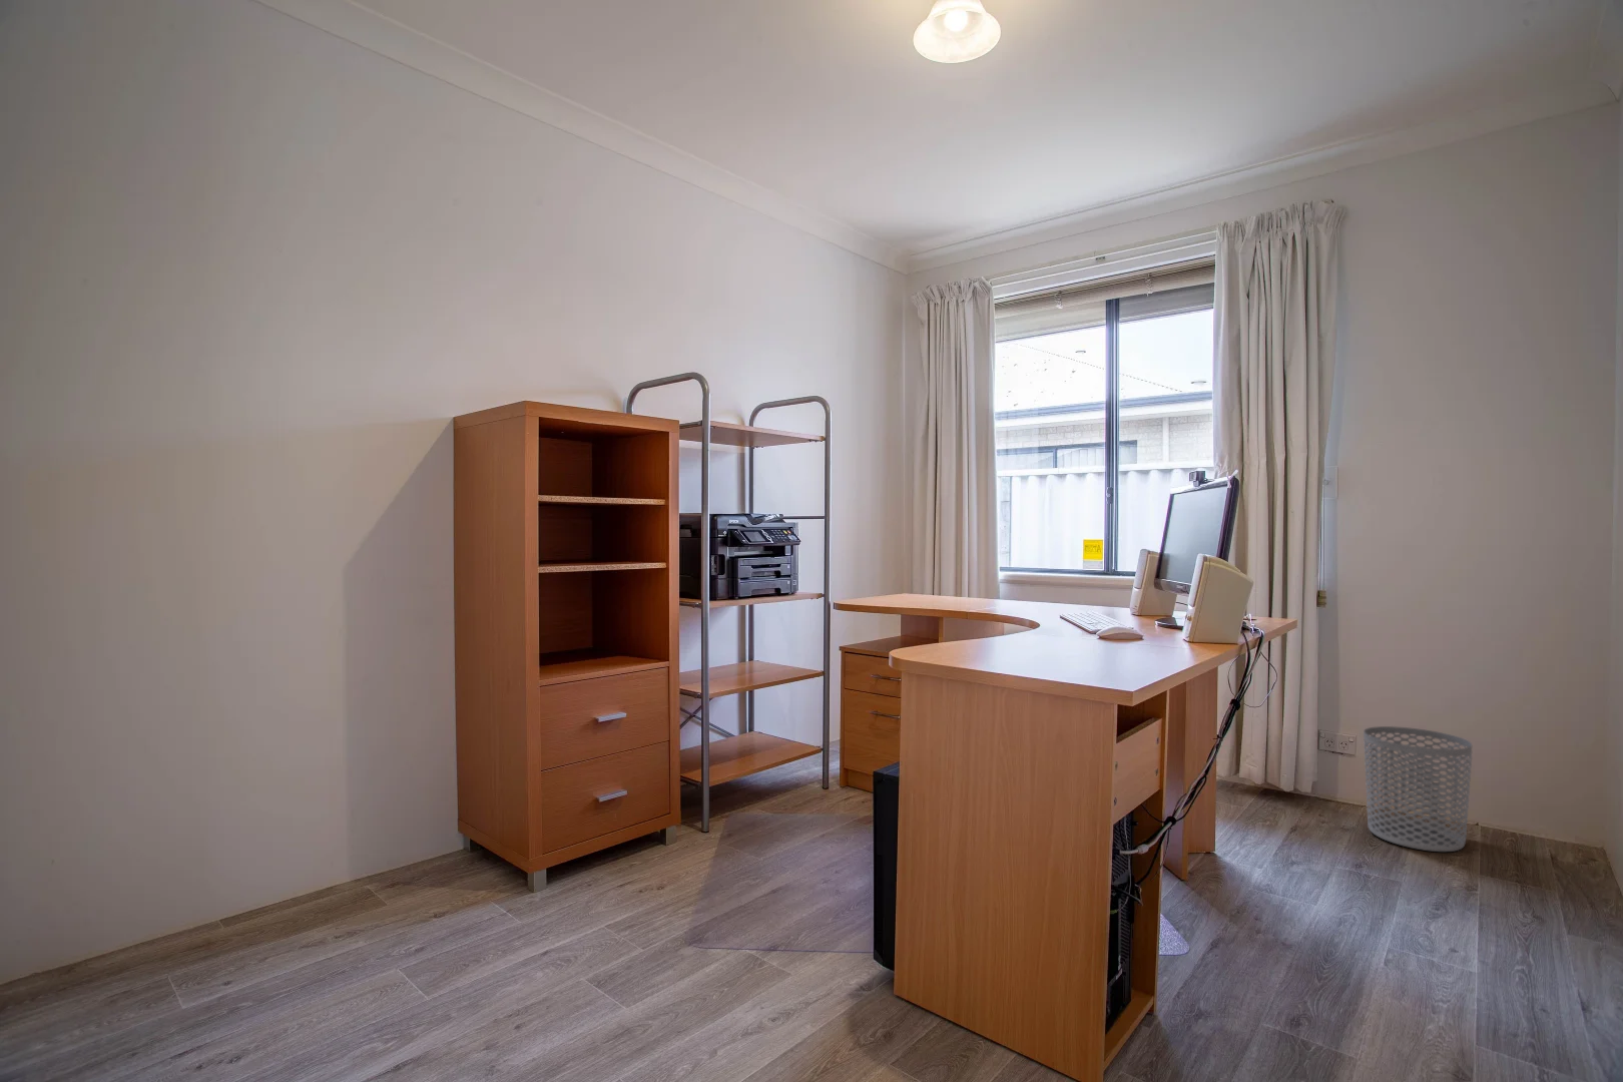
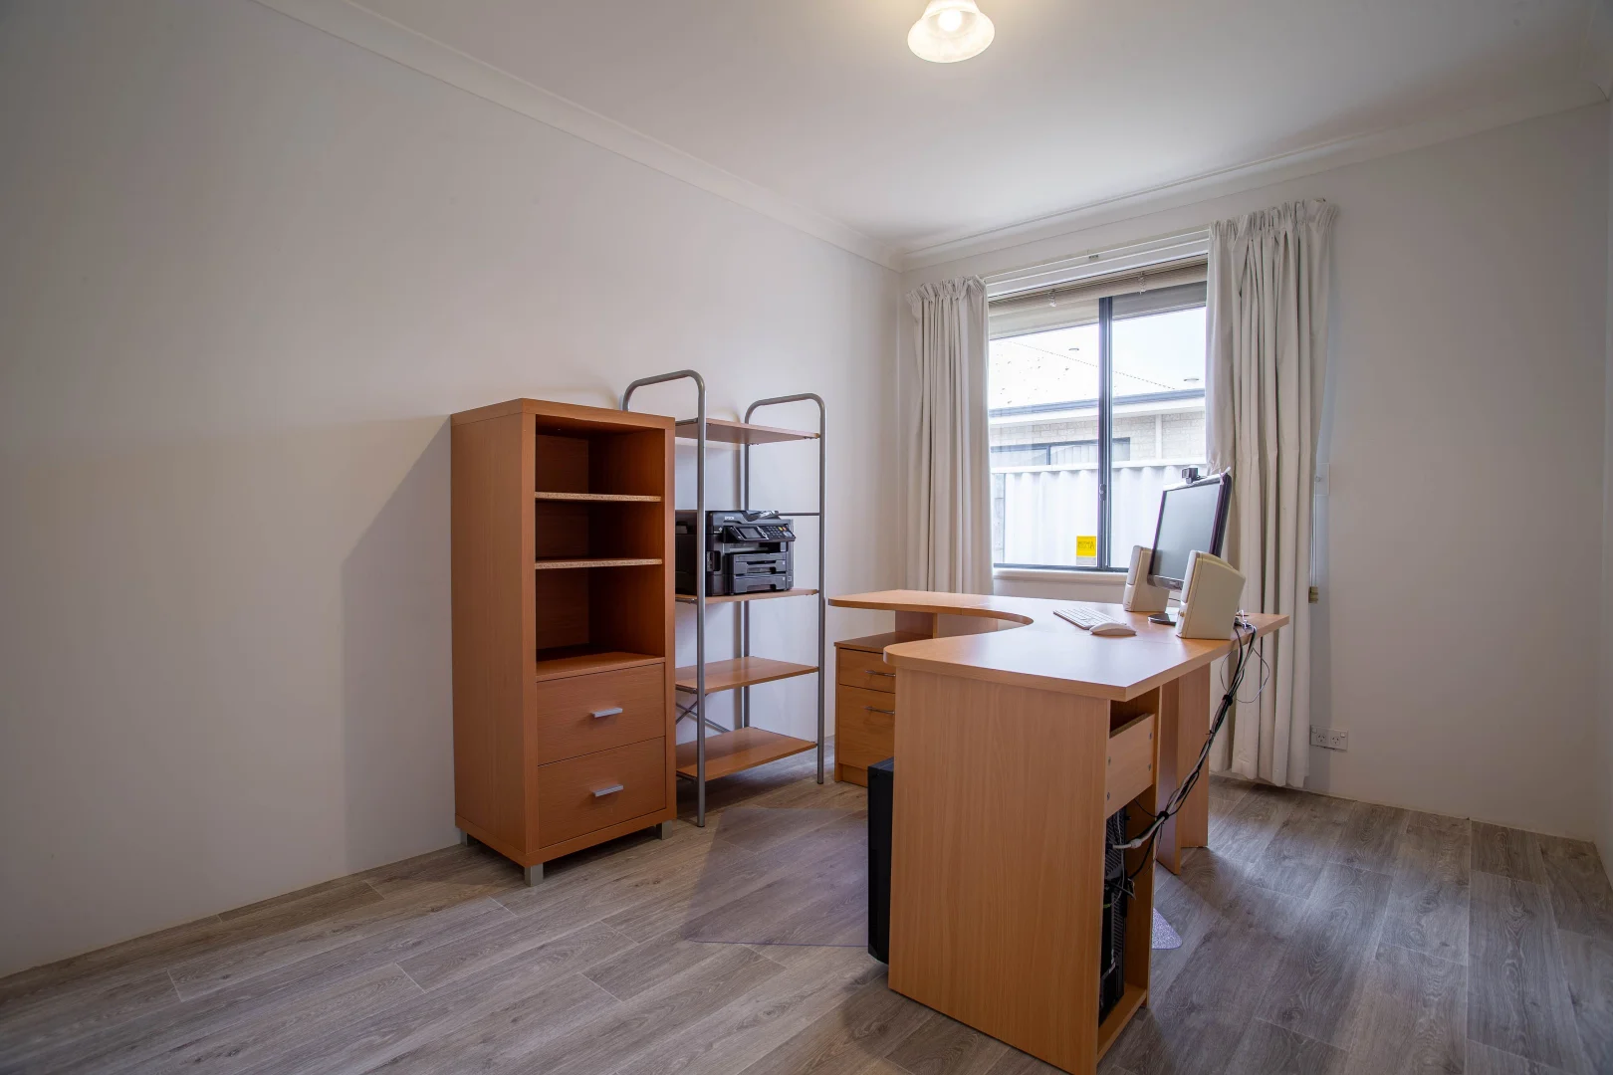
- waste bin [1362,726,1473,853]
